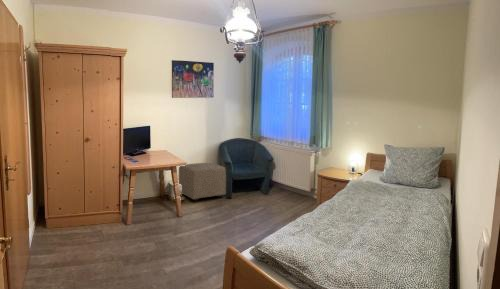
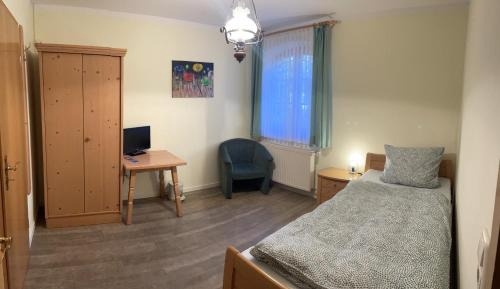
- ottoman [178,162,227,201]
